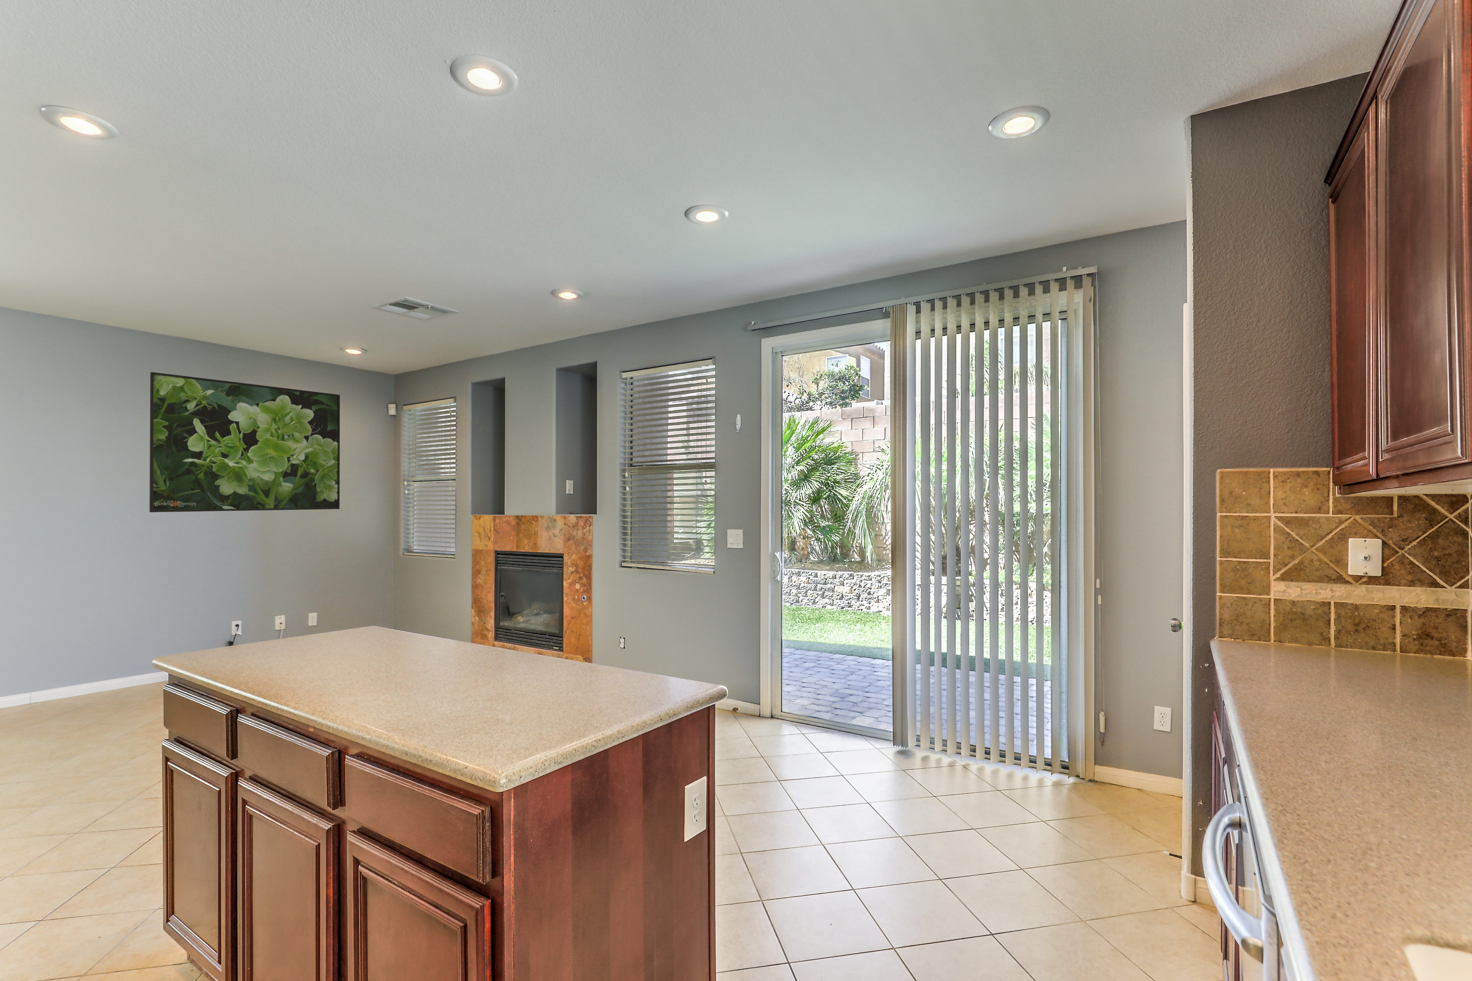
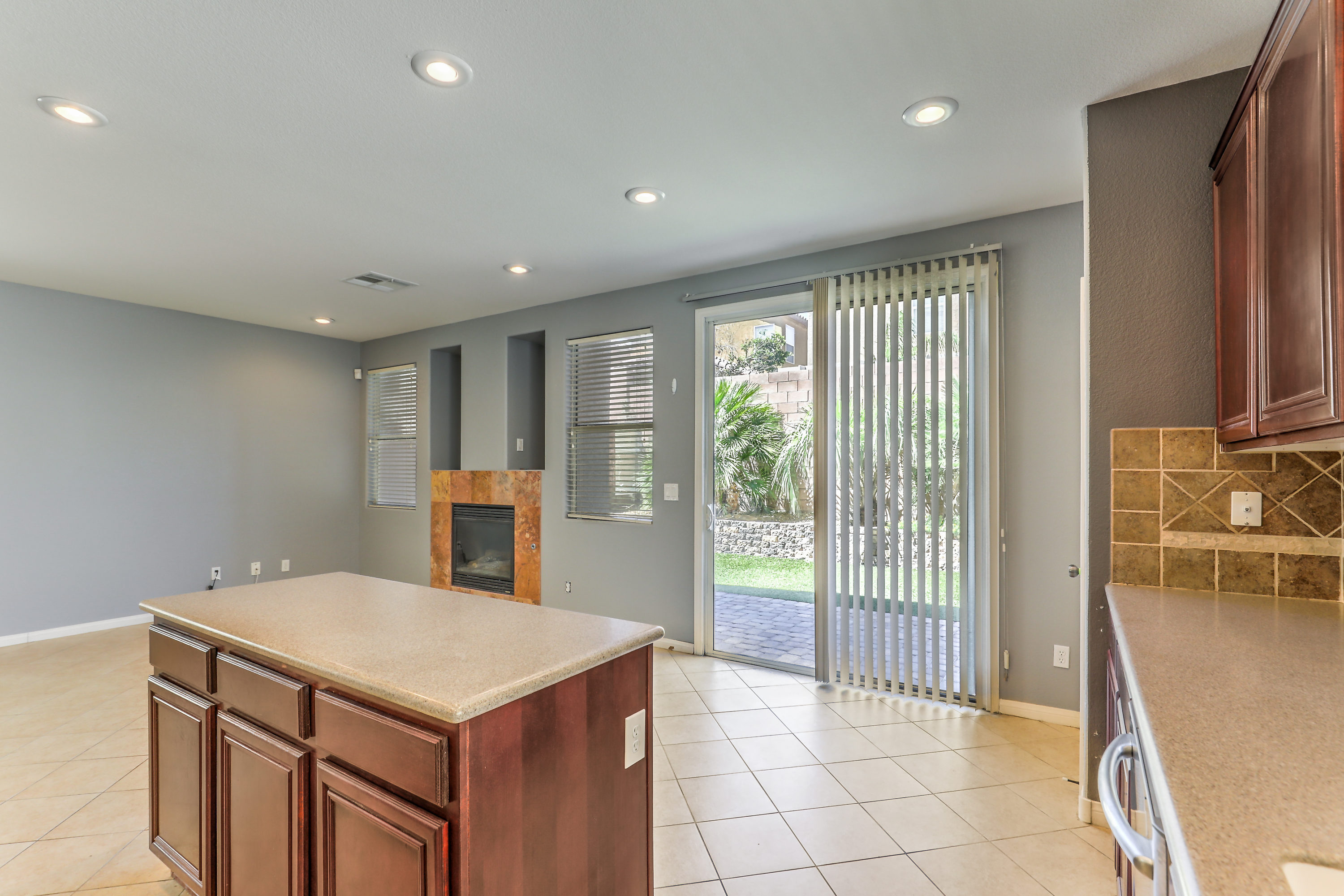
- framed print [149,372,341,512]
